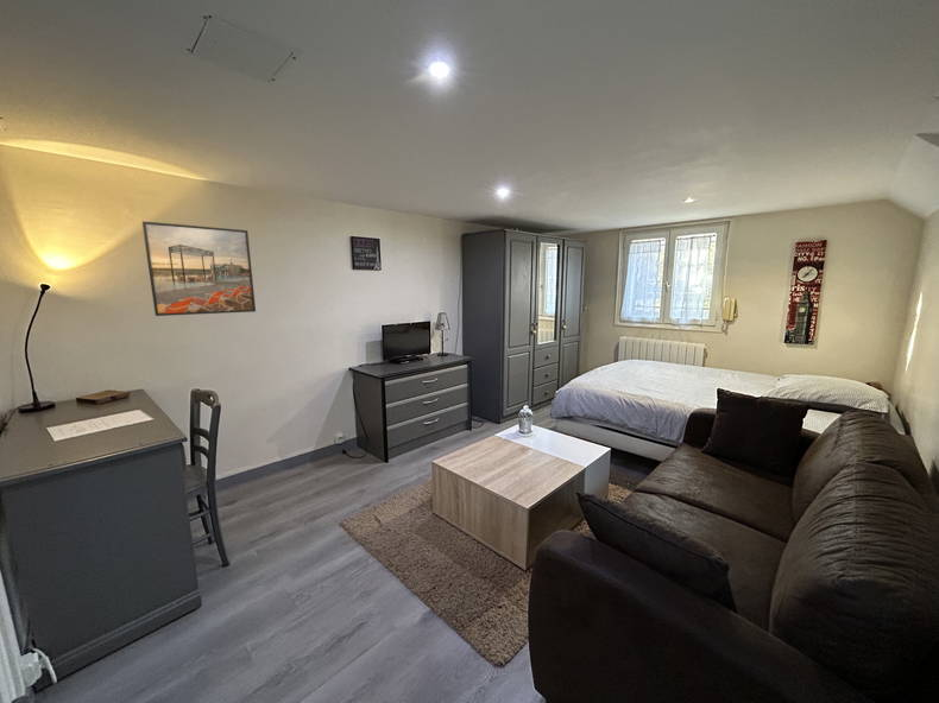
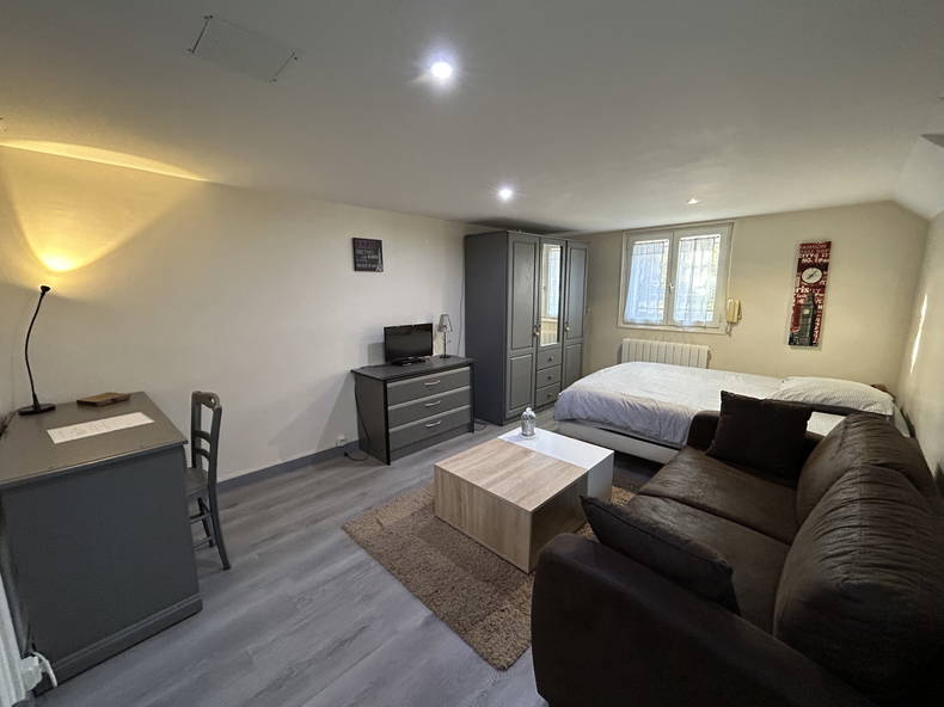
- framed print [141,220,257,317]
